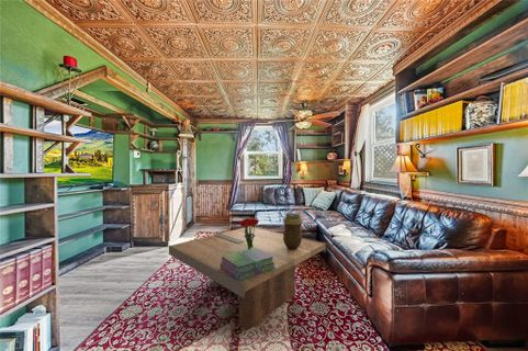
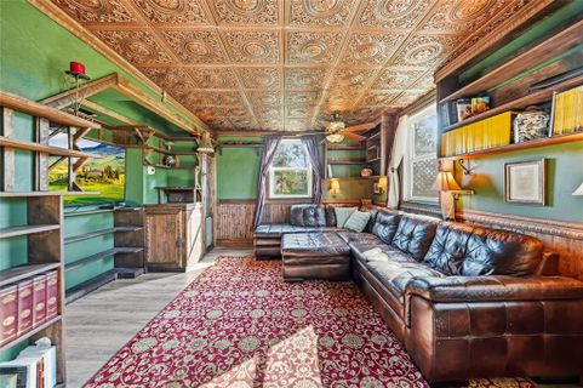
- bouquet [239,217,260,248]
- coffee table [168,226,327,331]
- stack of books [220,248,276,281]
- decorative urn [282,212,304,250]
